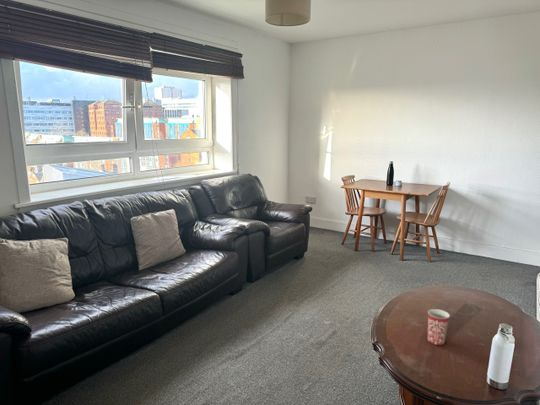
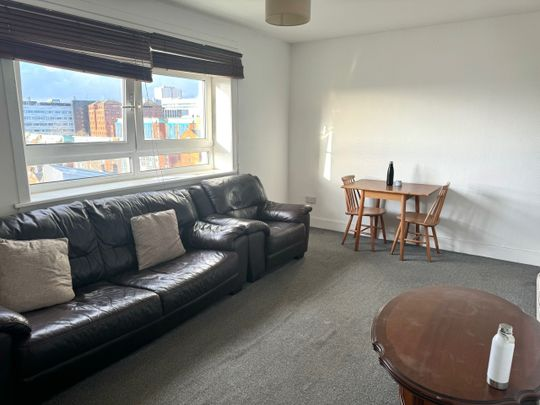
- mug [427,308,451,346]
